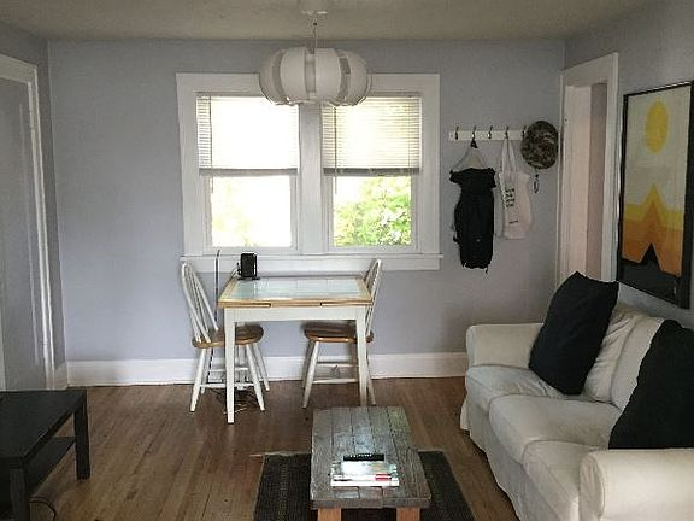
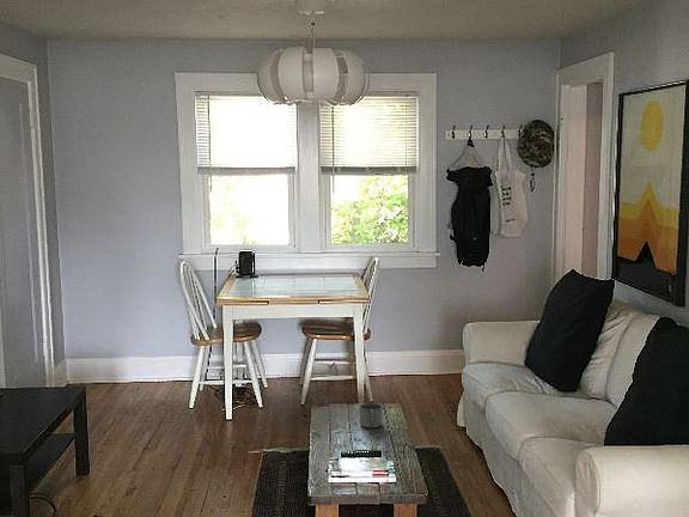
+ mug [358,402,384,428]
